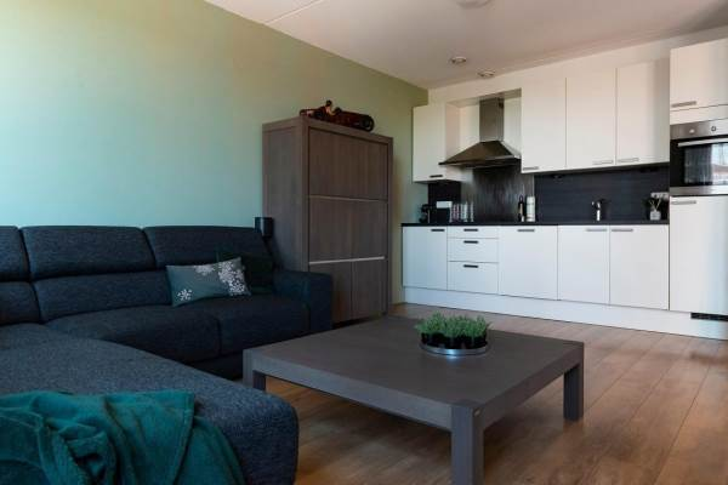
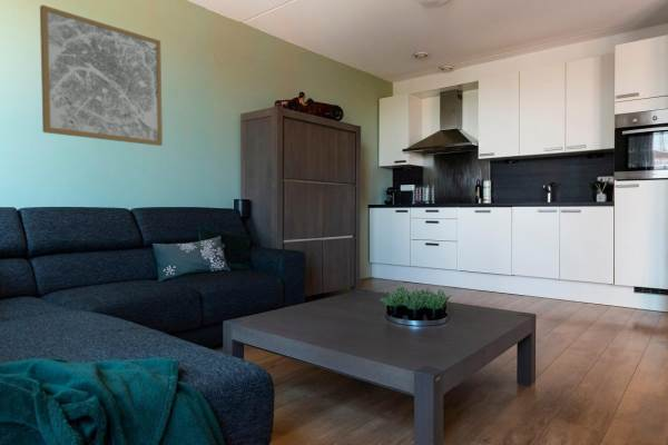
+ wall art [39,3,164,147]
